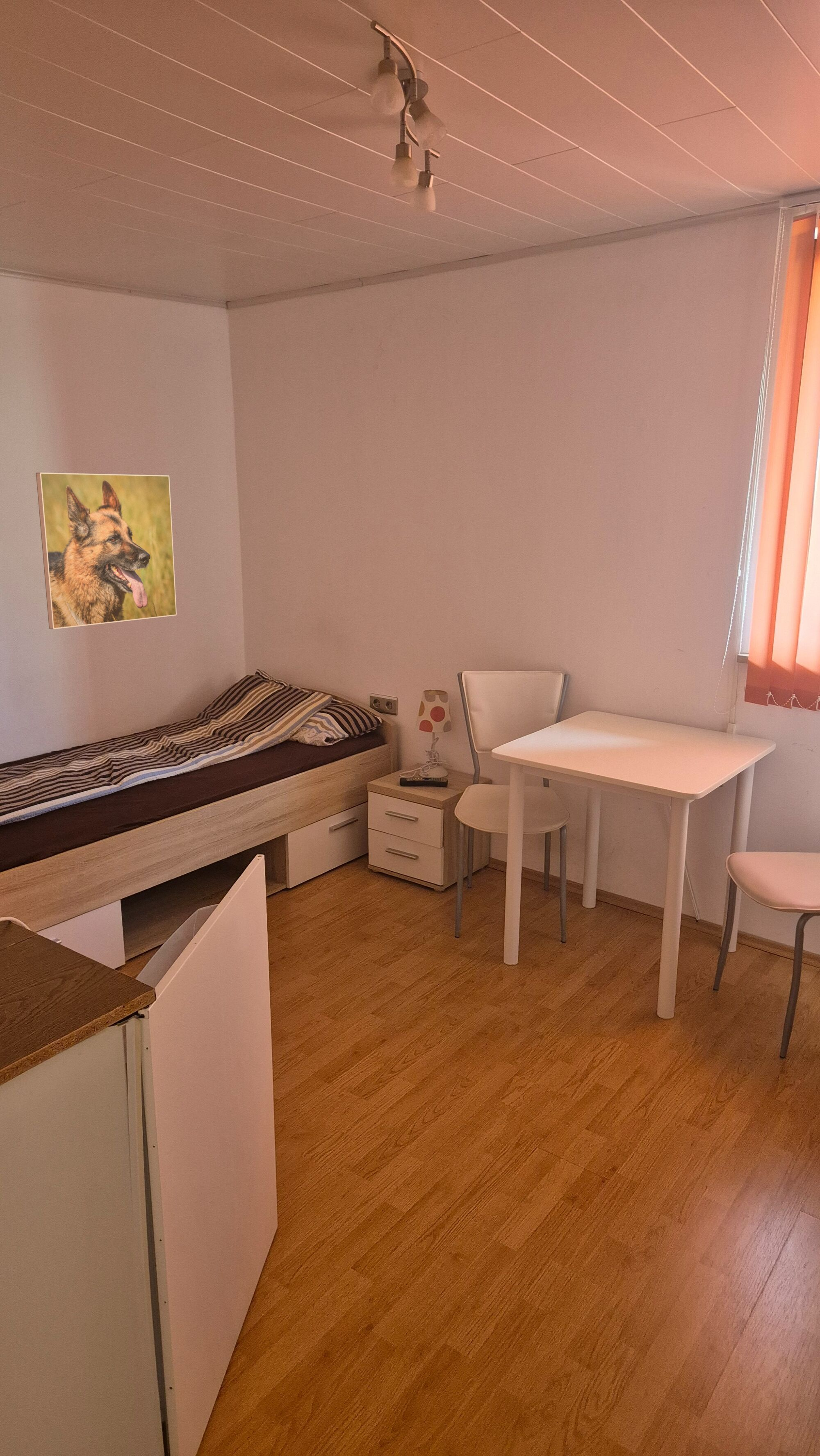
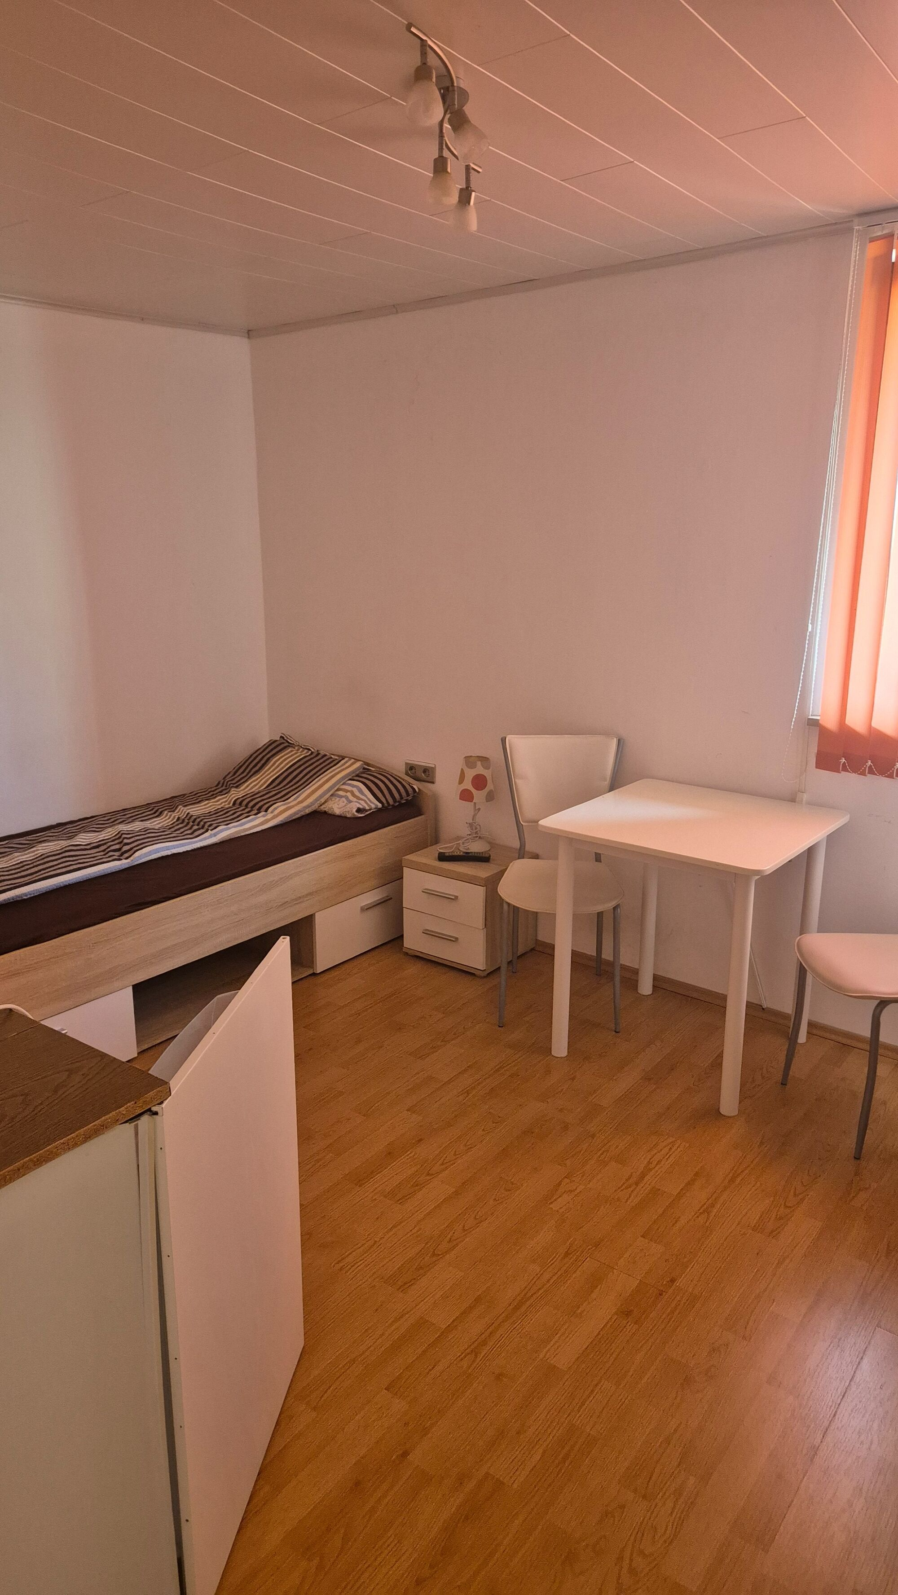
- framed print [35,472,177,629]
